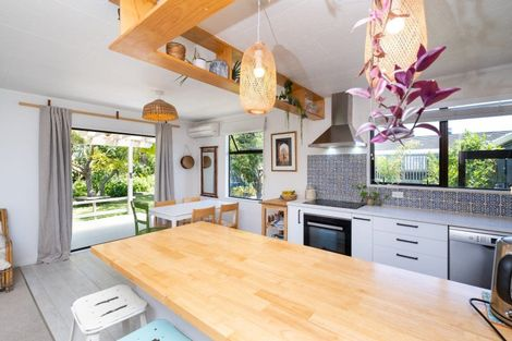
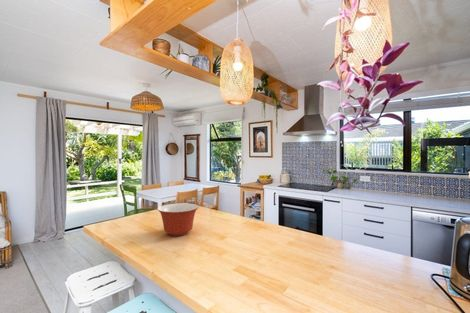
+ mixing bowl [157,202,199,237]
